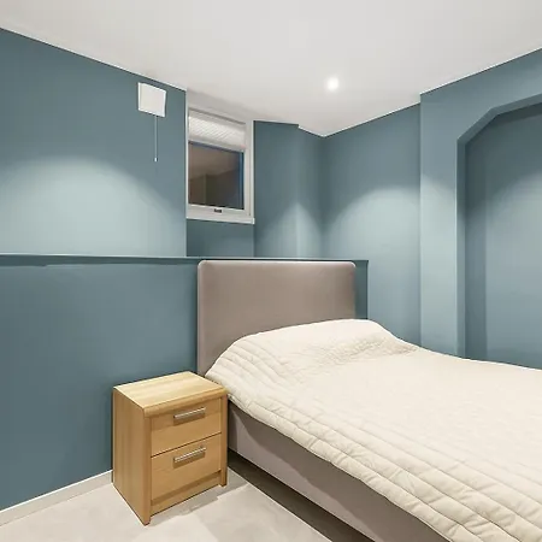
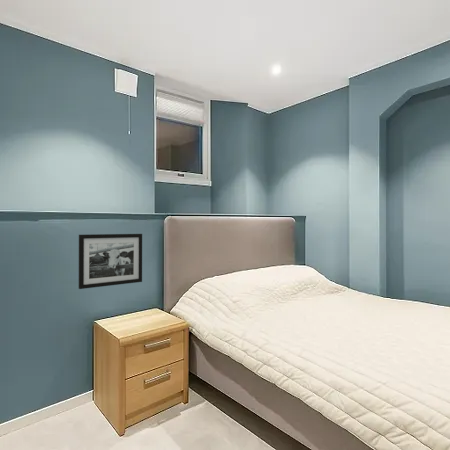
+ picture frame [78,233,143,290]
